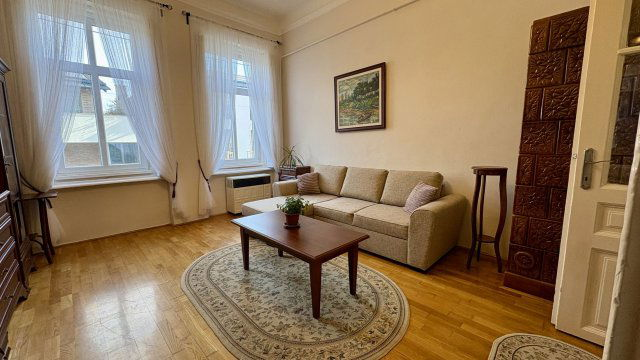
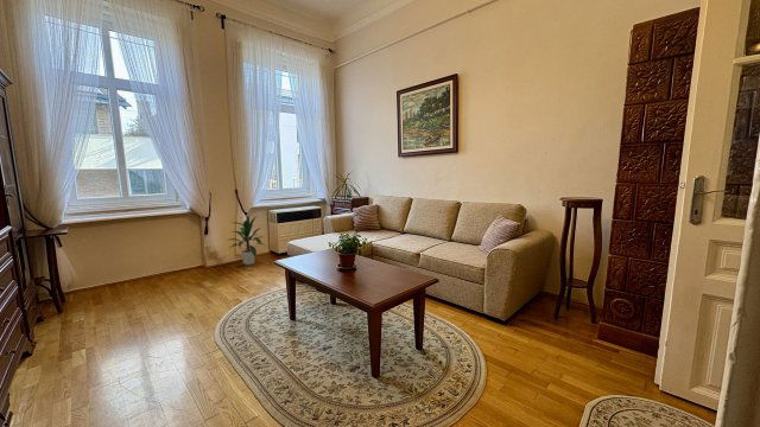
+ indoor plant [226,215,267,266]
